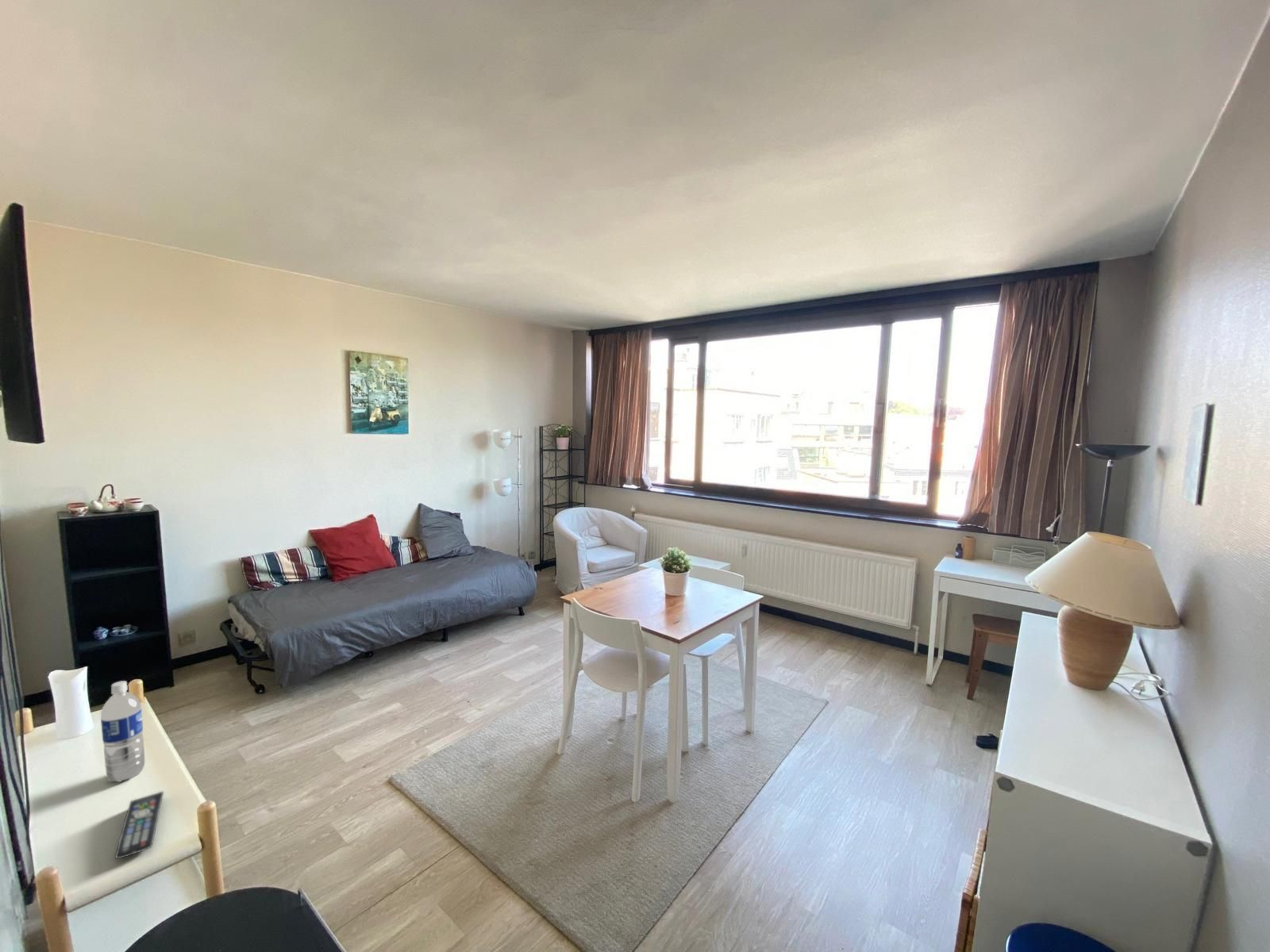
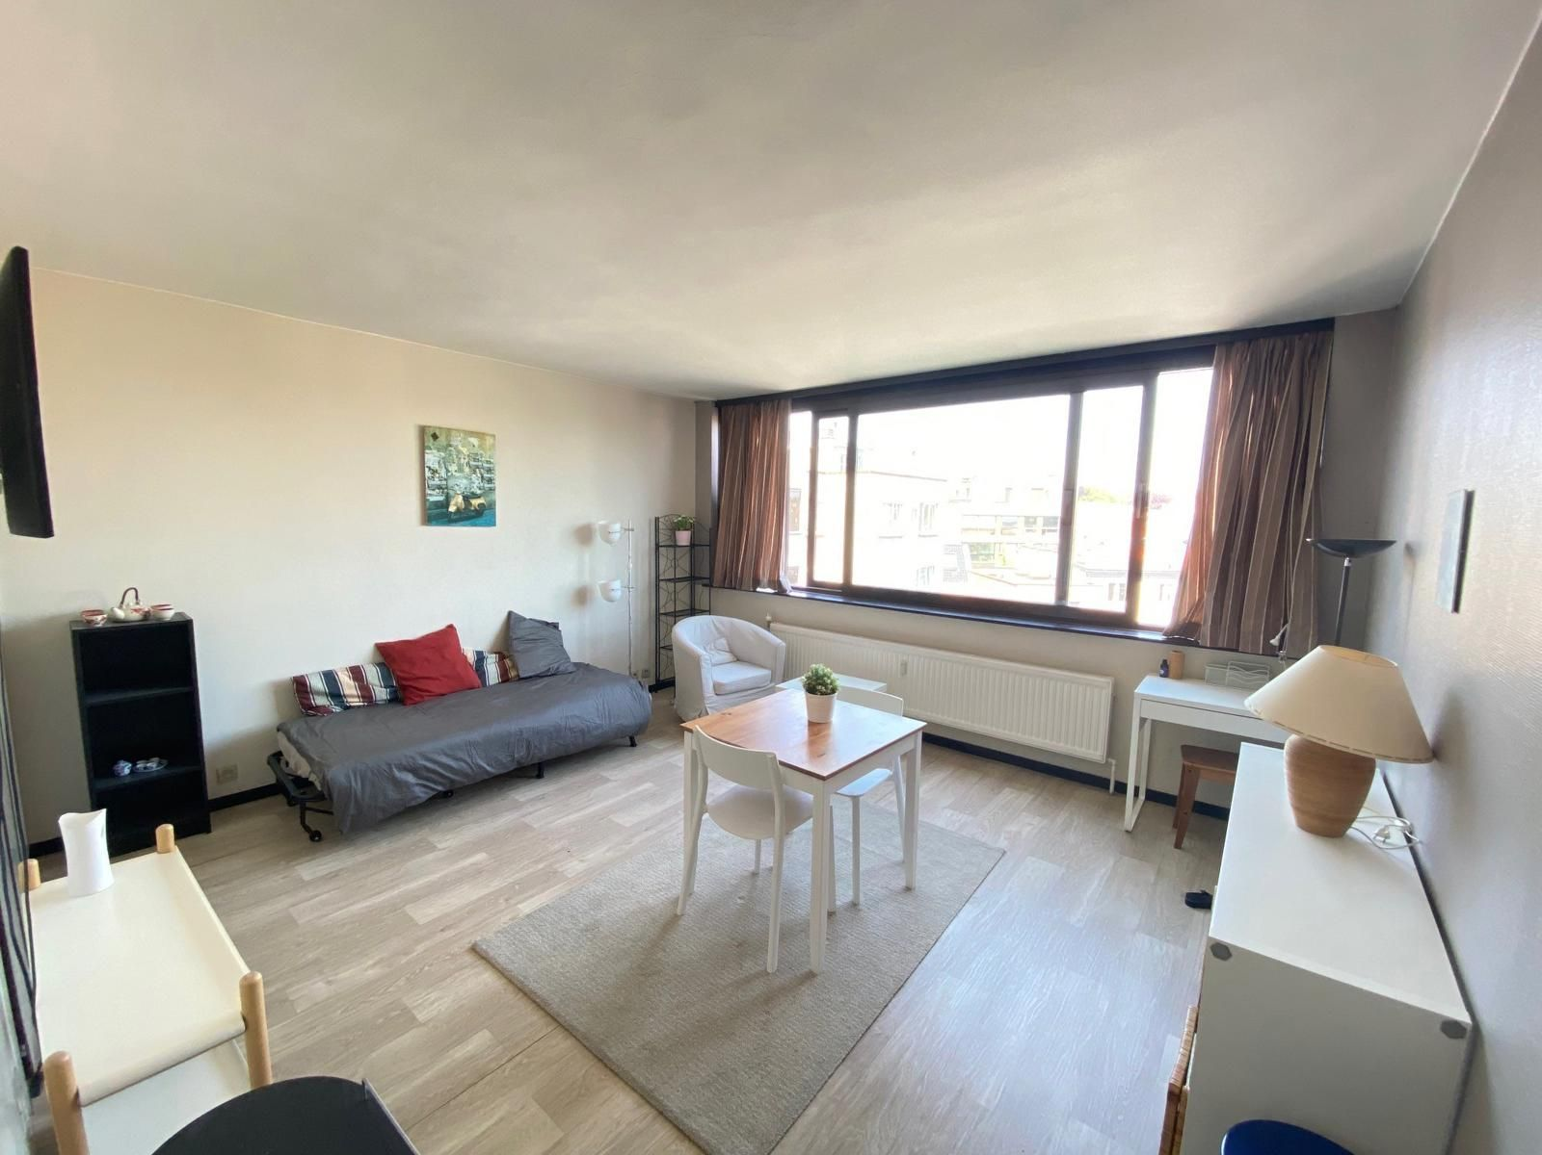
- remote control [114,790,164,859]
- water bottle [100,680,145,783]
